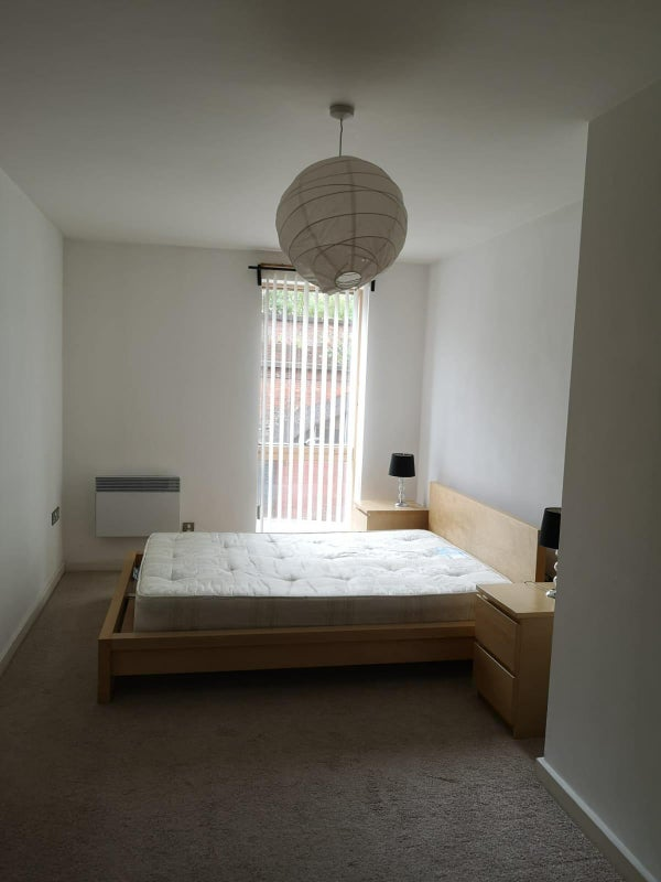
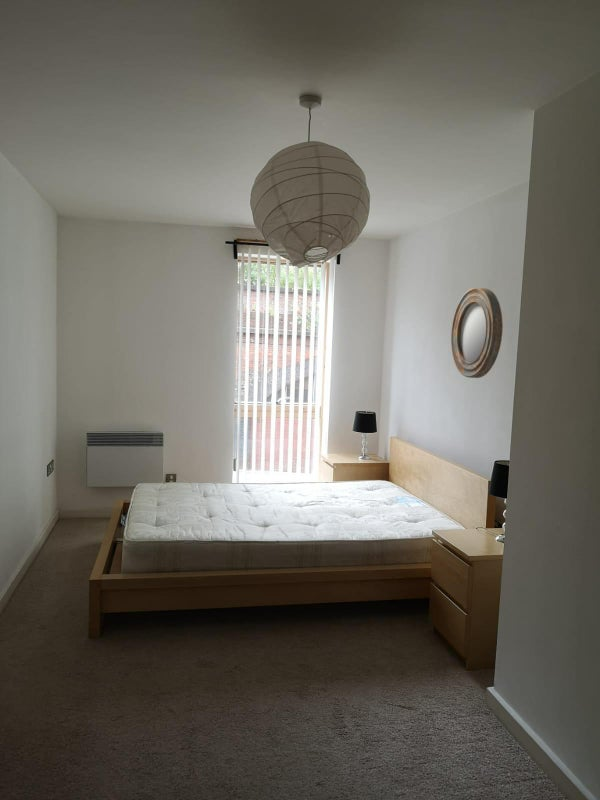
+ home mirror [450,286,504,379]
